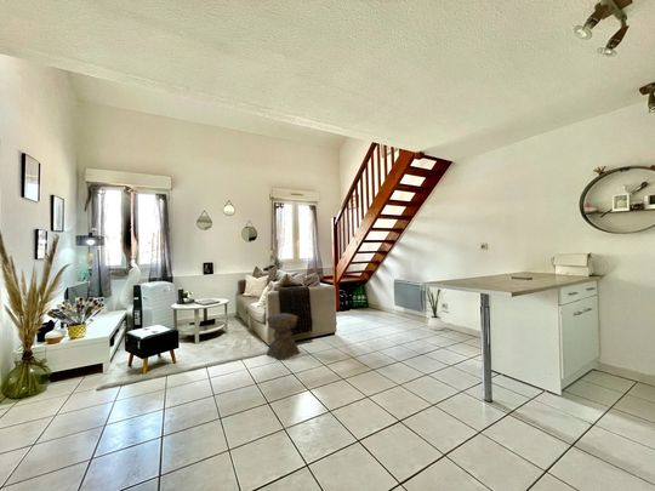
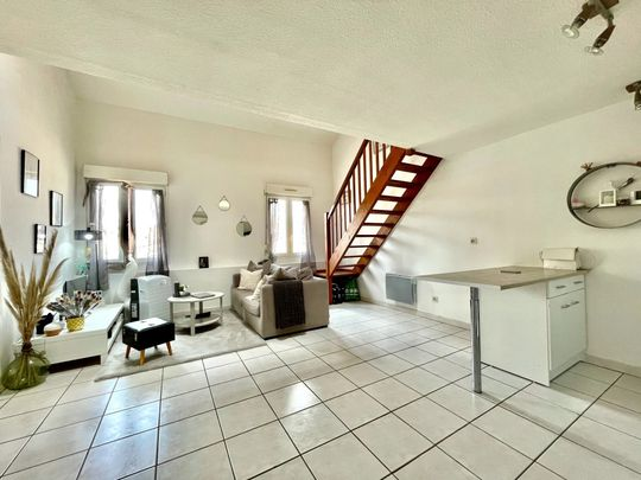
- stool [266,312,301,361]
- house plant [421,280,449,331]
